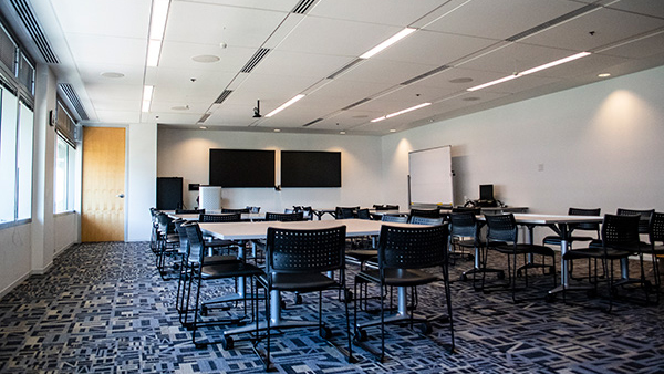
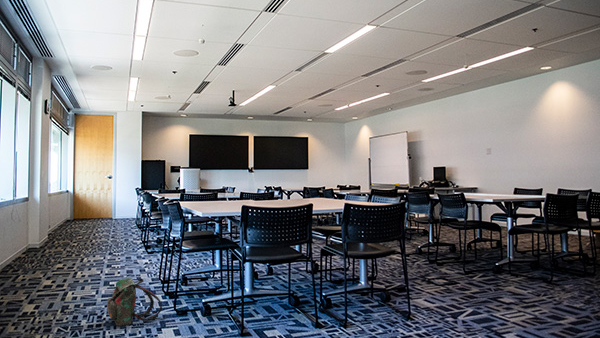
+ backpack [106,277,167,327]
